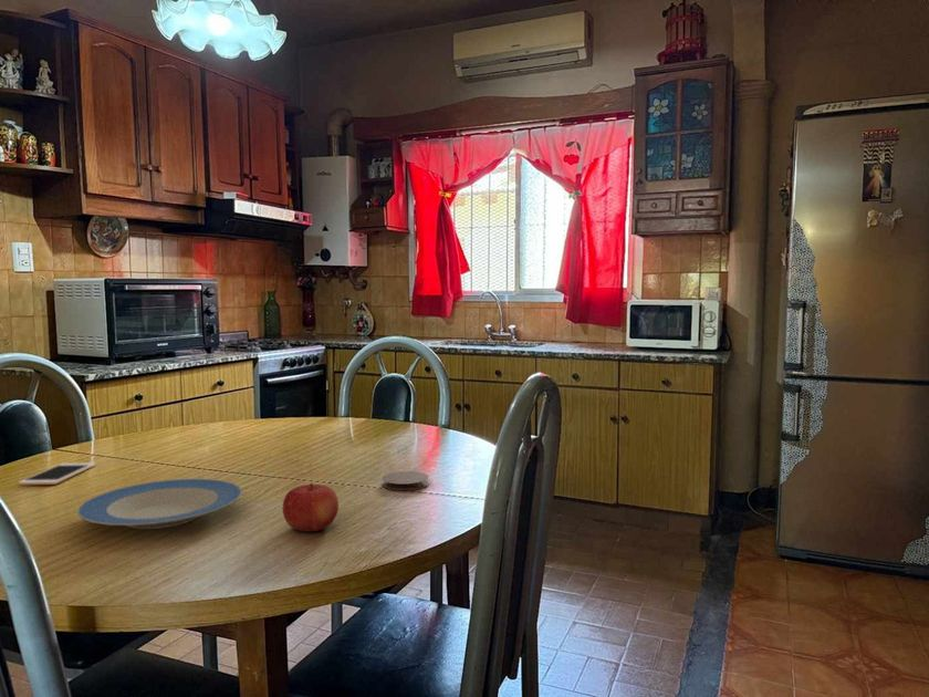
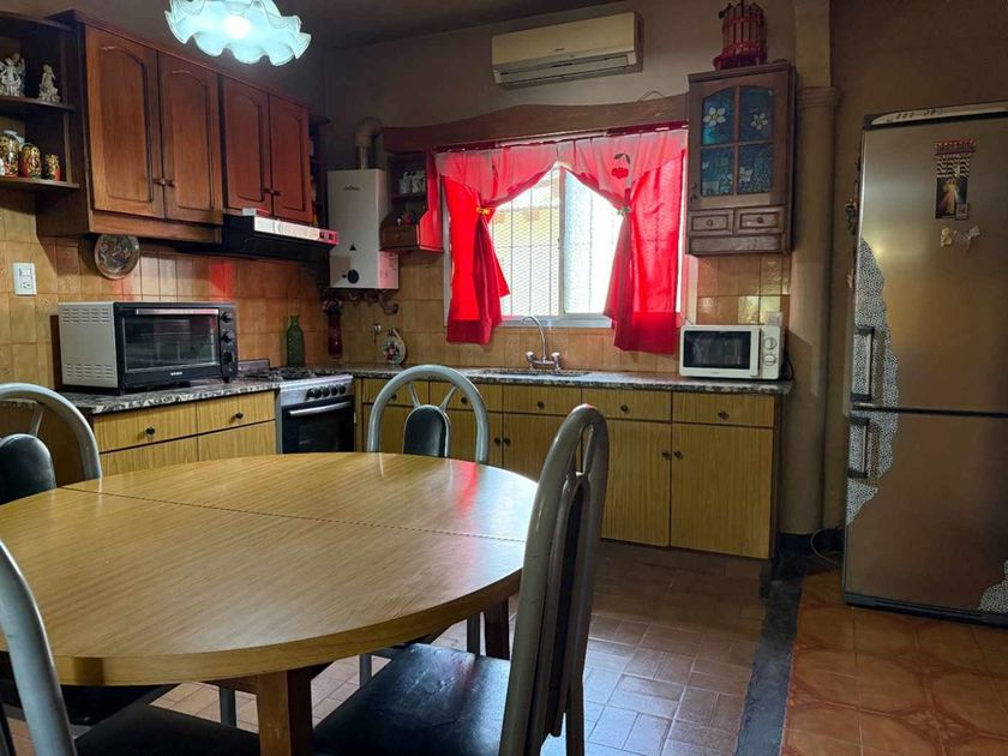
- coaster [380,470,429,491]
- cell phone [18,461,96,486]
- fruit [282,482,340,532]
- plate [76,478,243,530]
